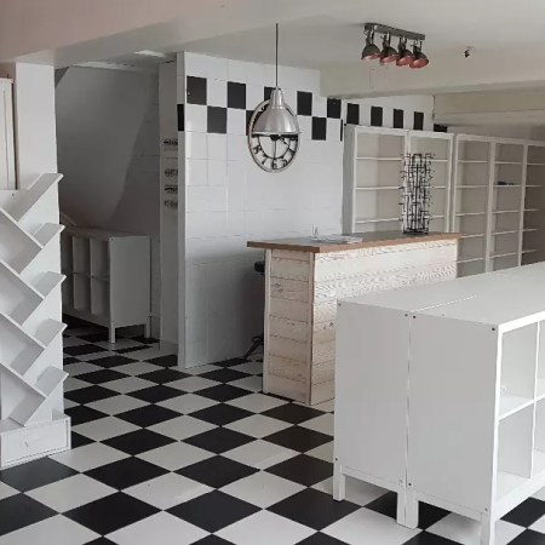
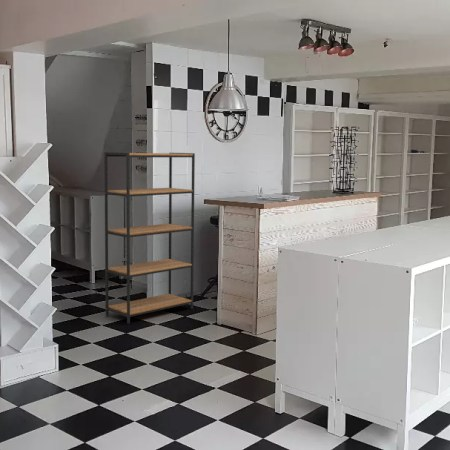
+ bookshelf [103,151,196,325]
